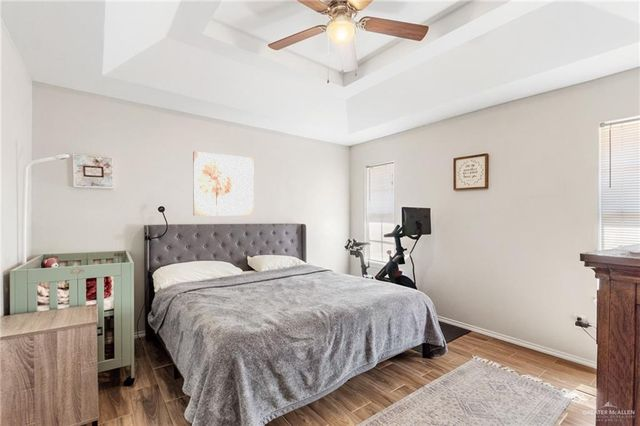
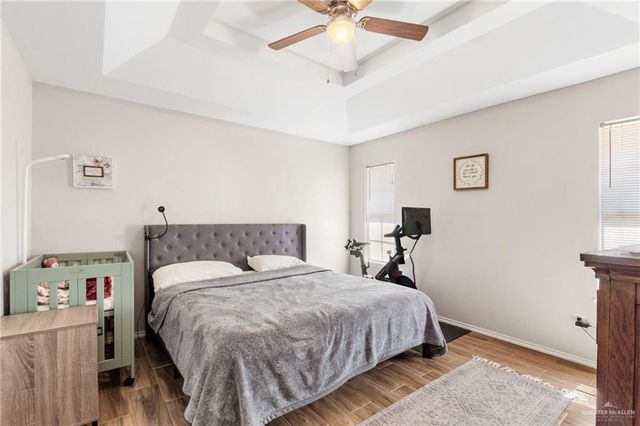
- wall art [192,150,255,217]
